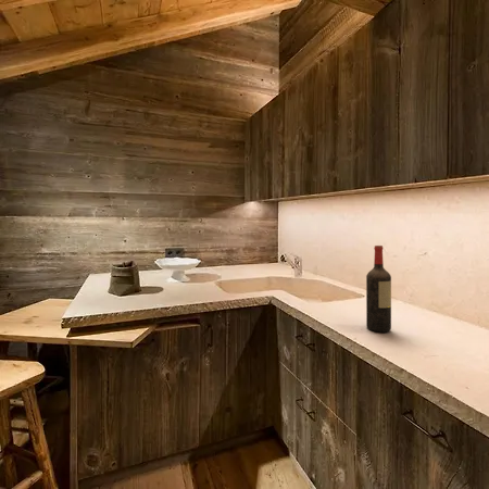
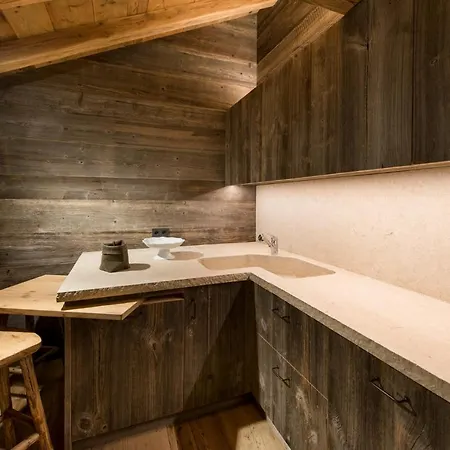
- wine bottle [365,244,392,334]
